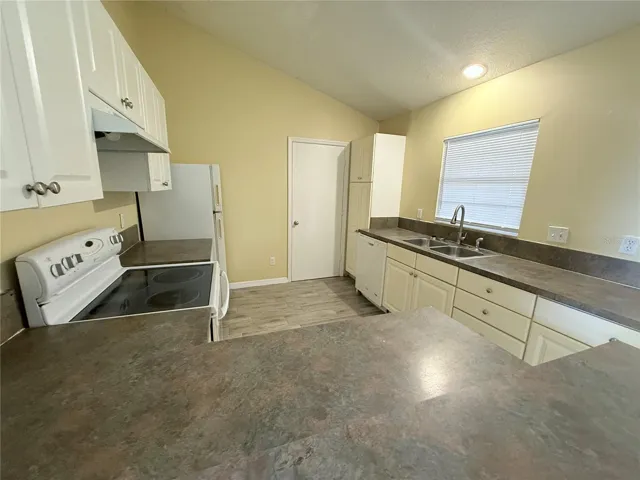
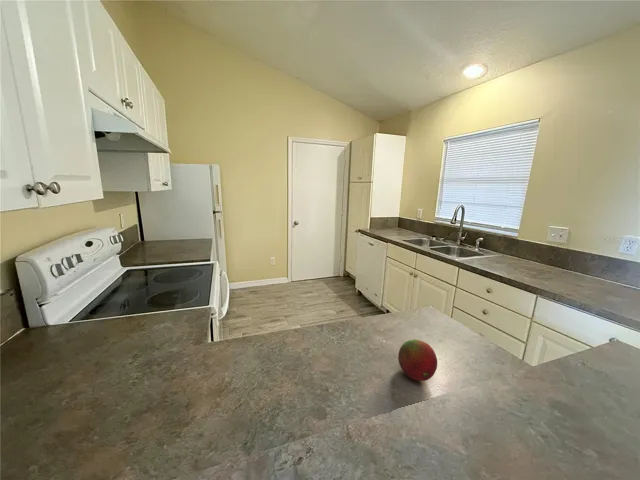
+ fruit [397,338,438,382]
